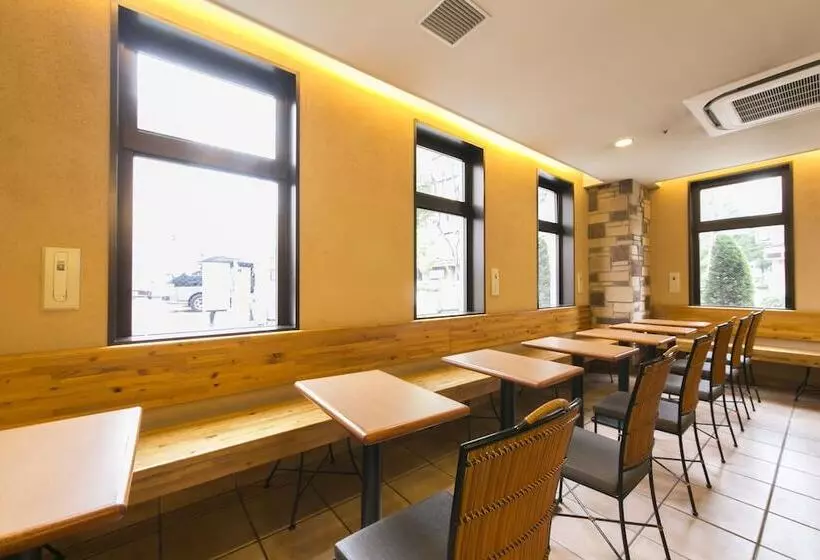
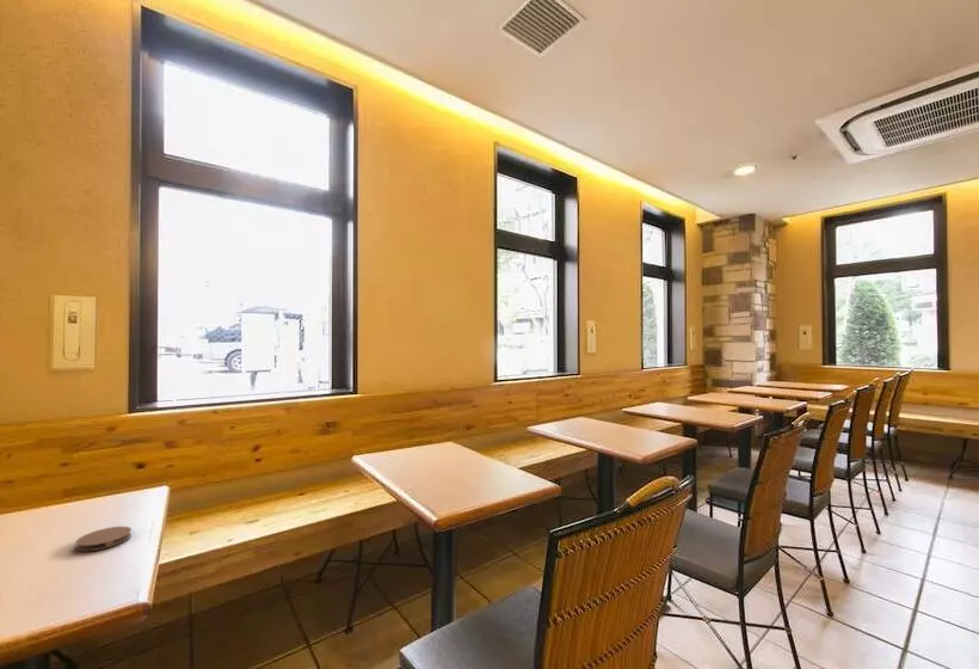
+ coaster [75,526,133,552]
